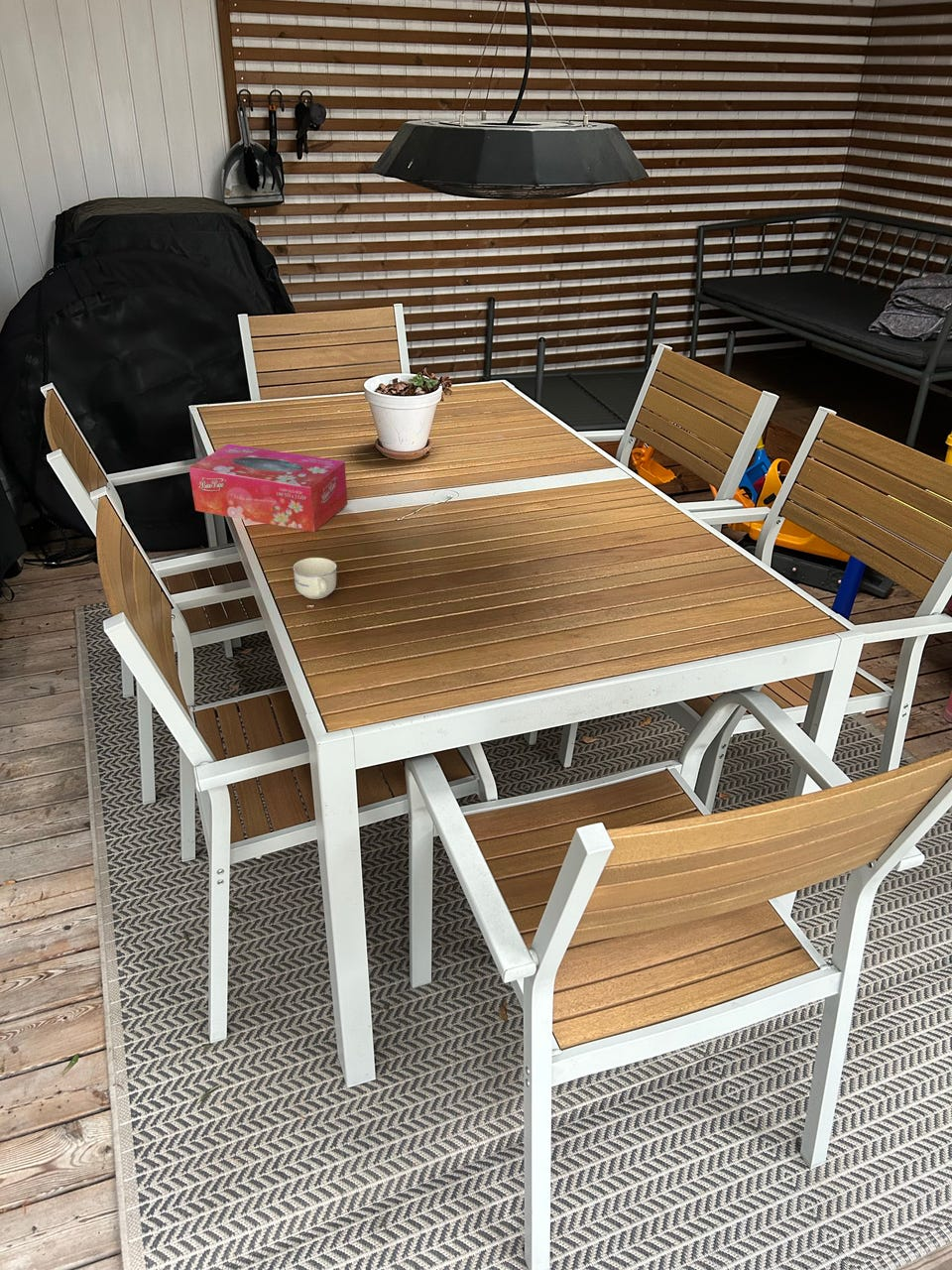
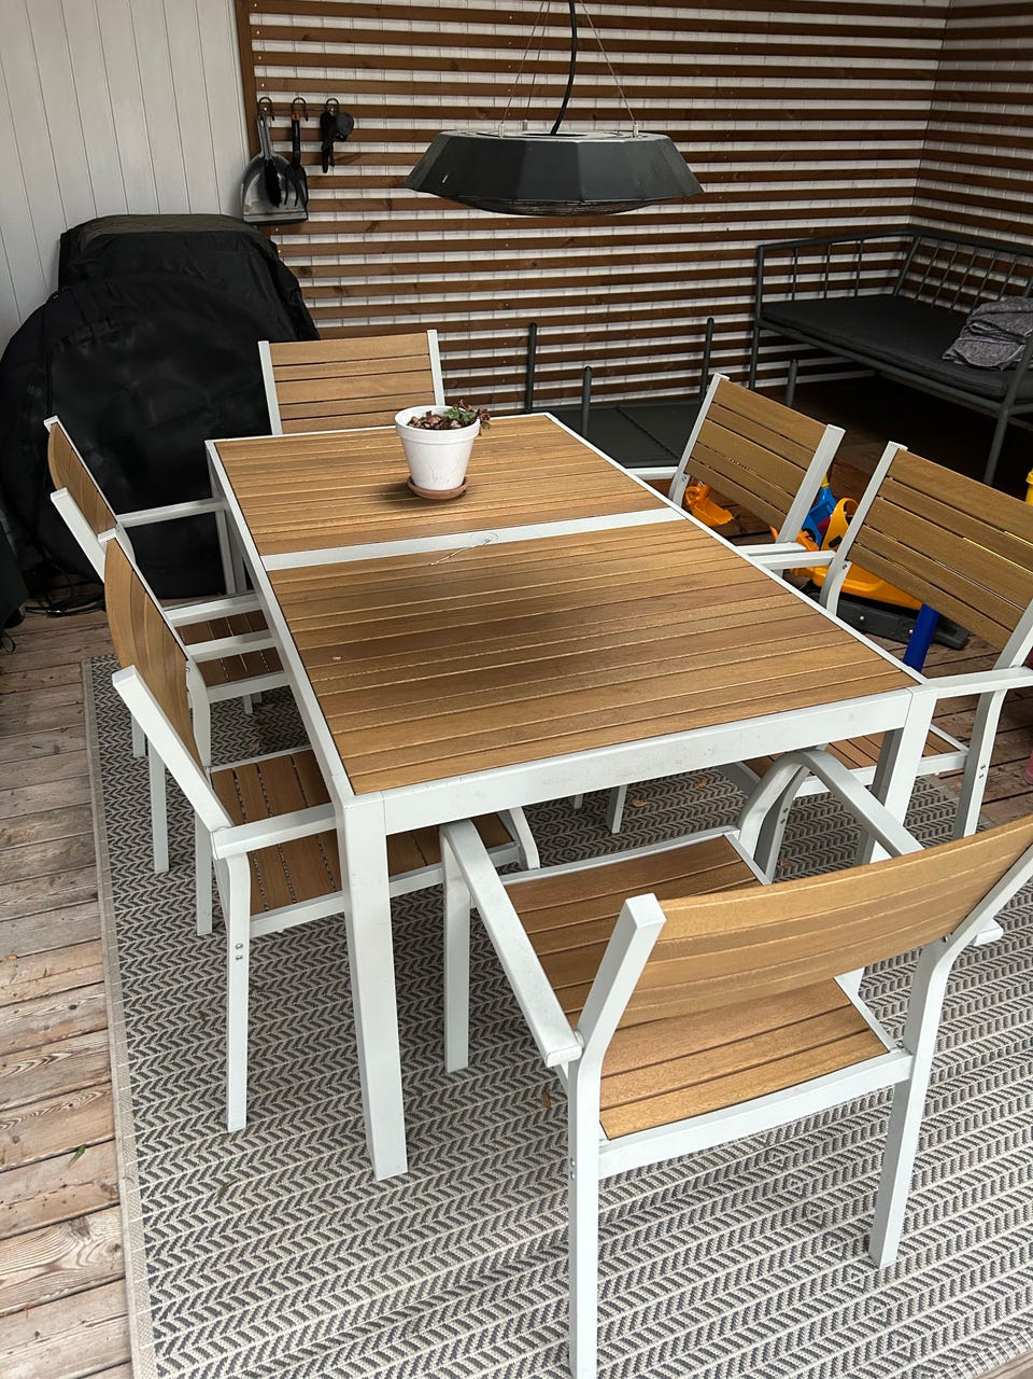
- cup [293,557,337,600]
- tissue box [188,443,348,533]
